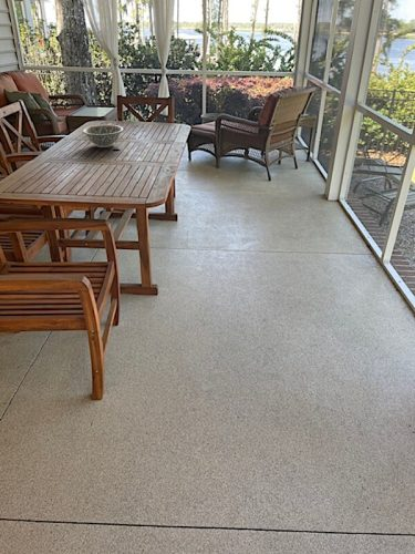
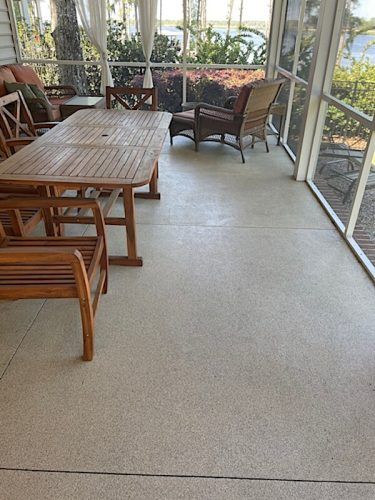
- decorative bowl [81,124,124,148]
